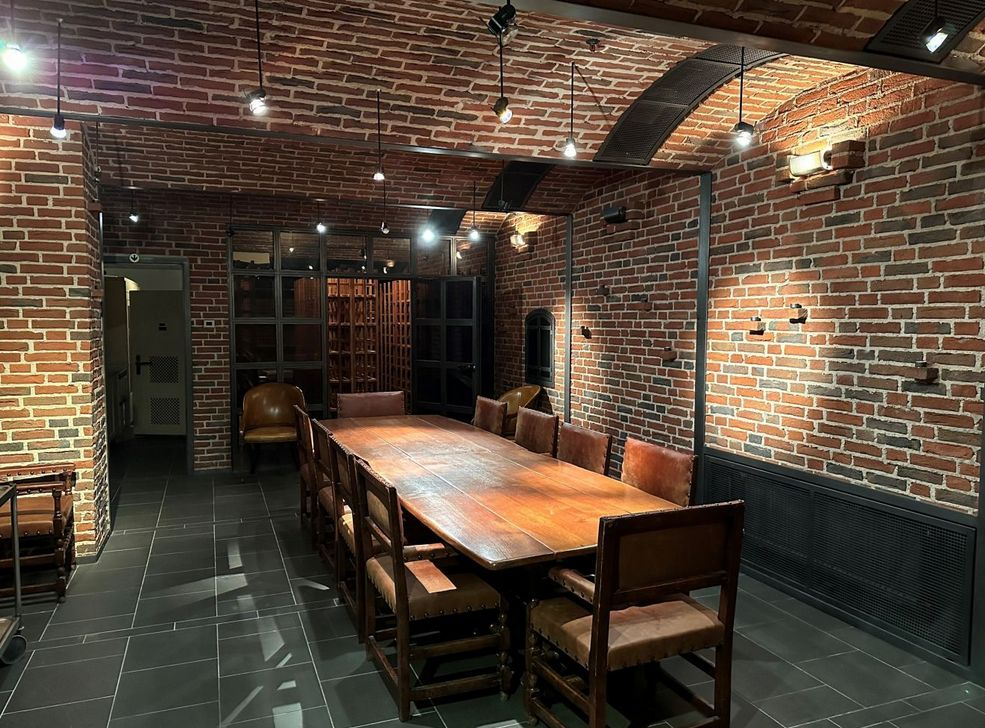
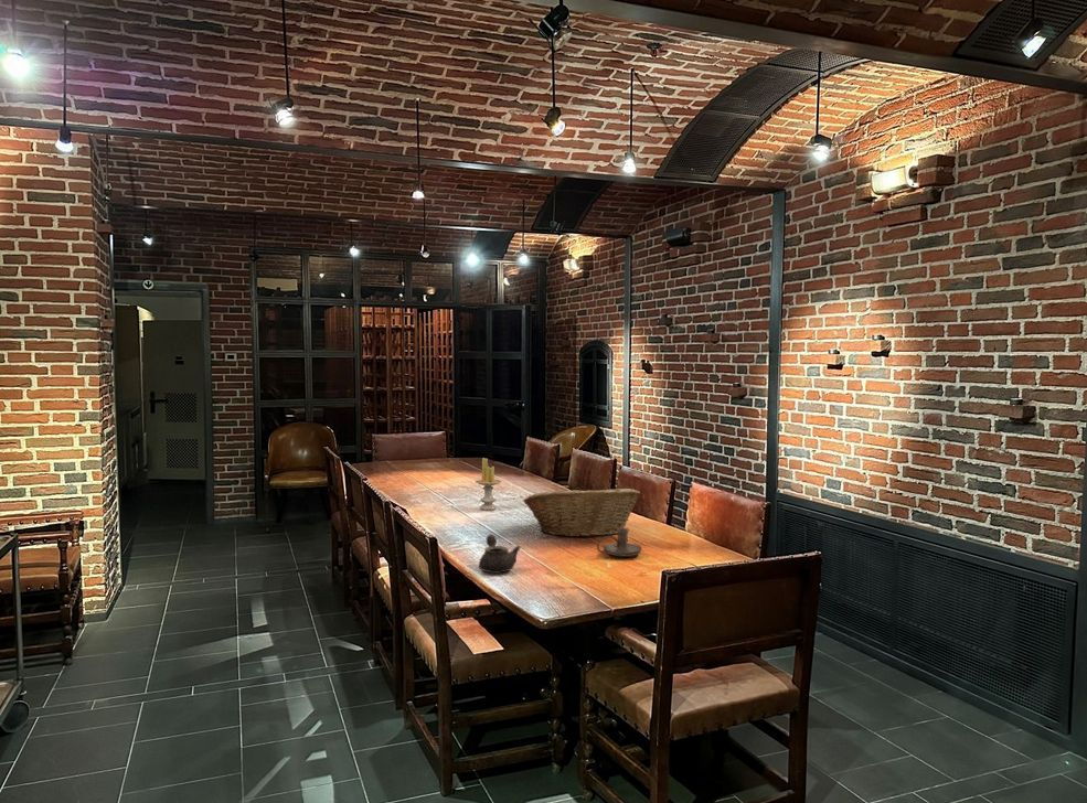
+ candle holder [596,527,643,557]
+ candle [475,457,502,512]
+ teapot [478,534,522,574]
+ fruit basket [522,485,641,538]
